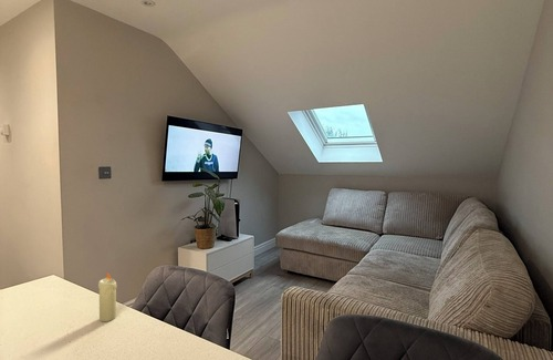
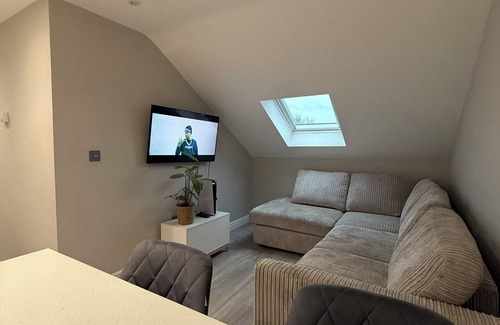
- candle [97,272,118,322]
